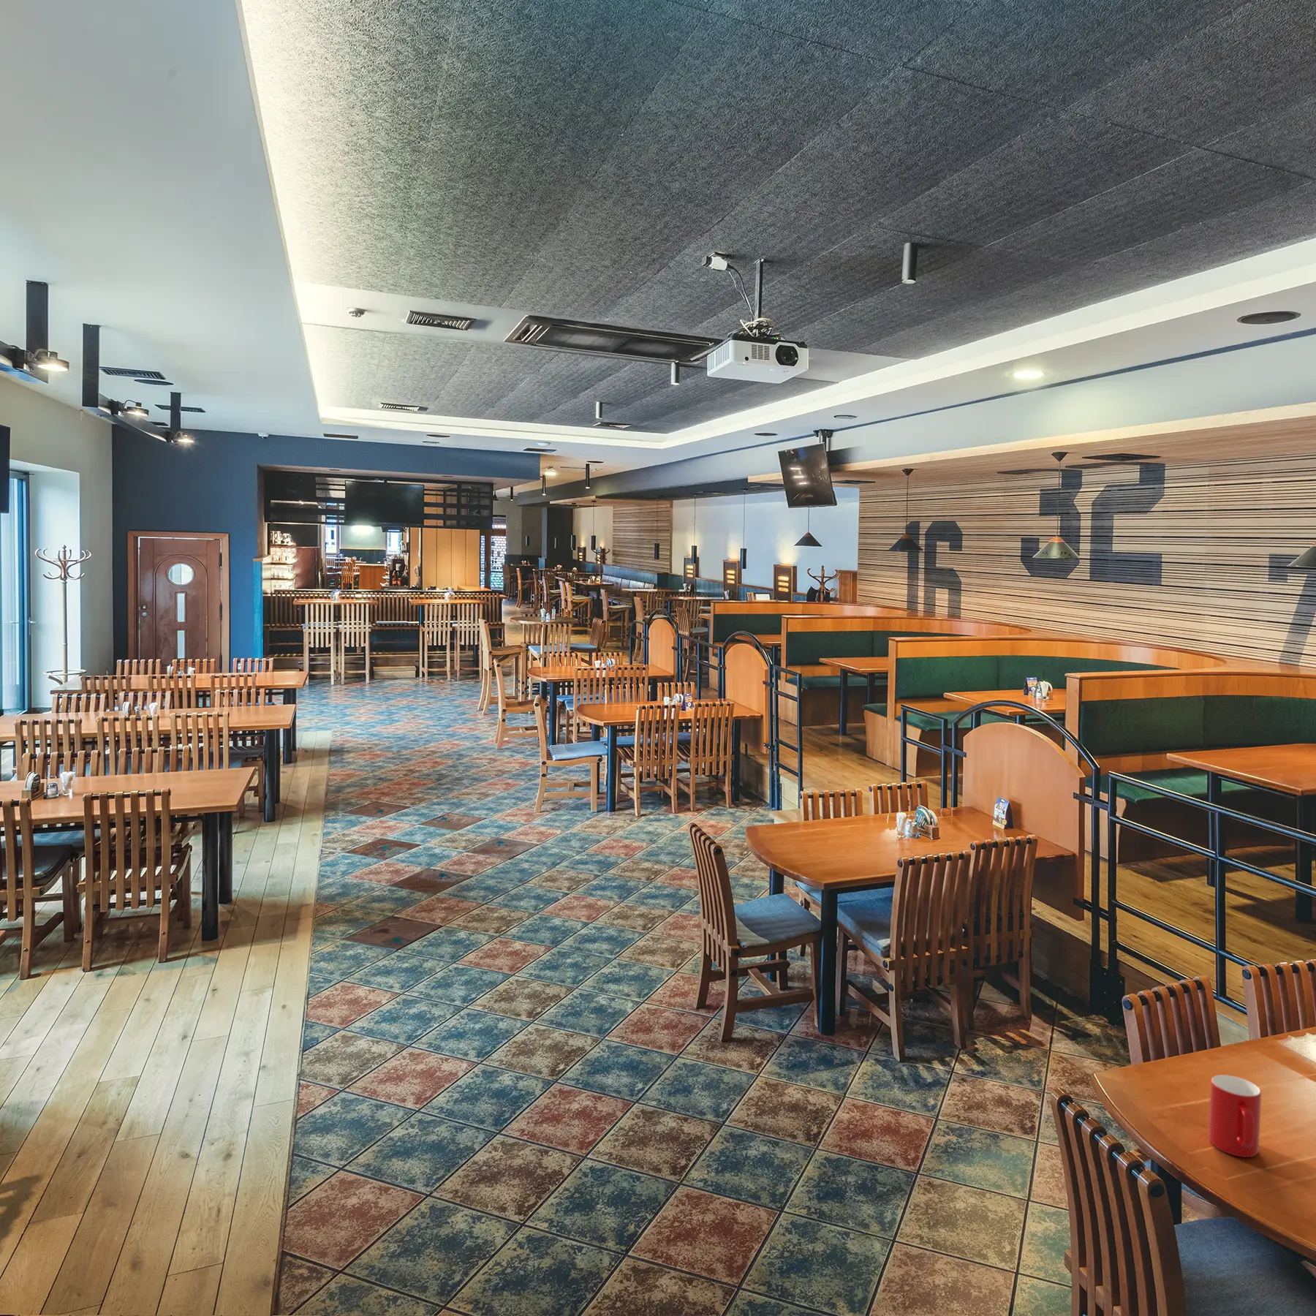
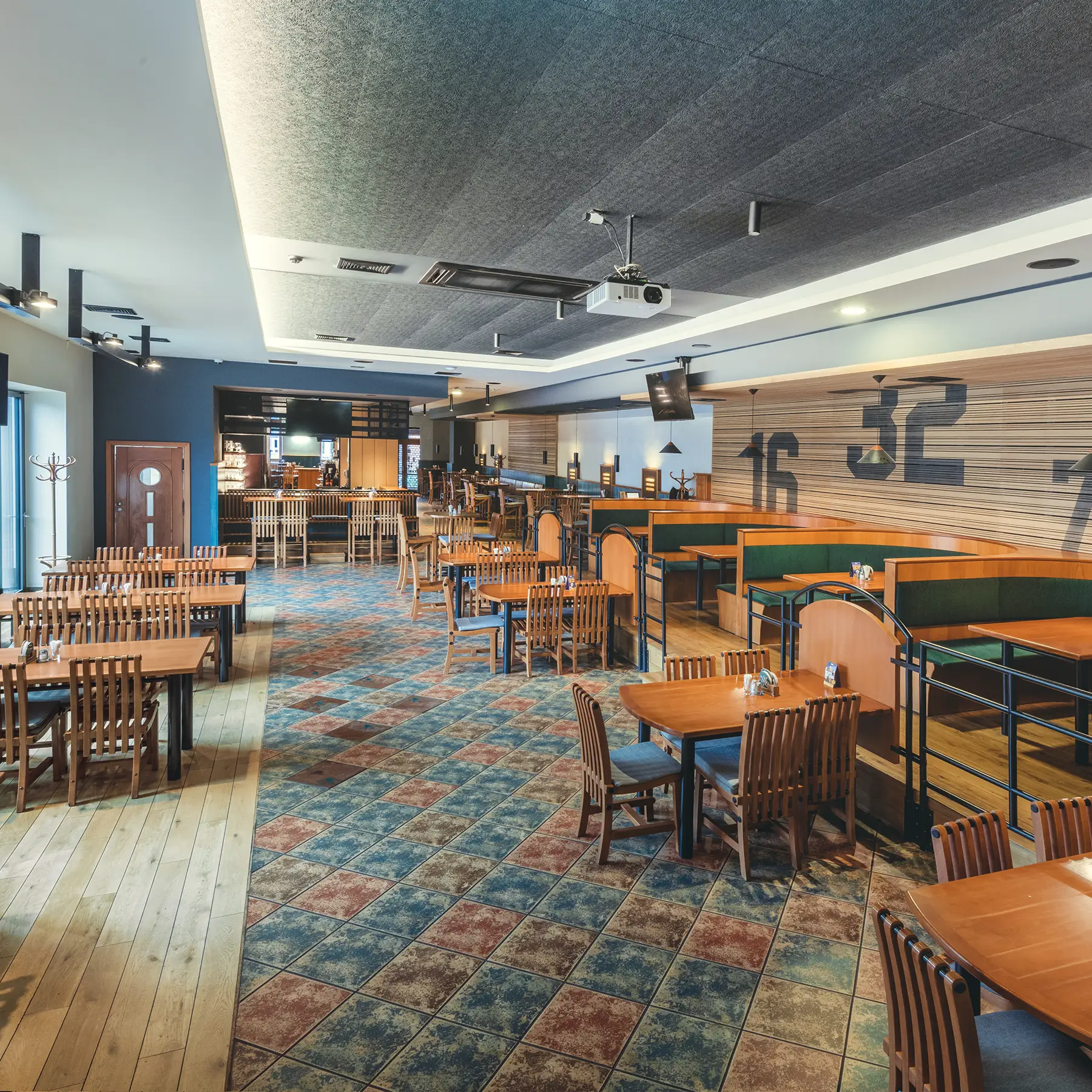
- cup [1208,1074,1262,1158]
